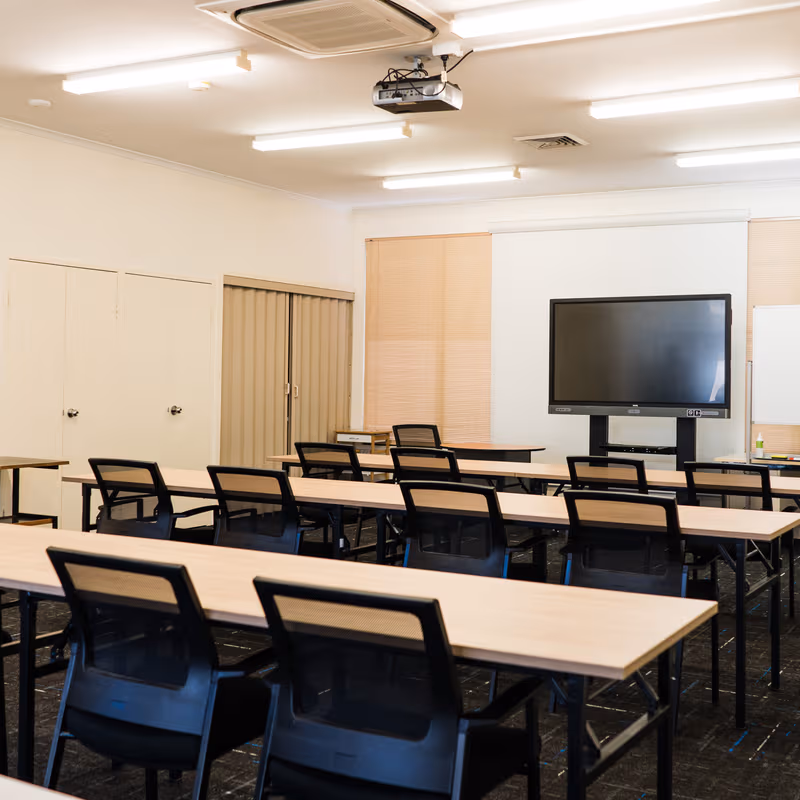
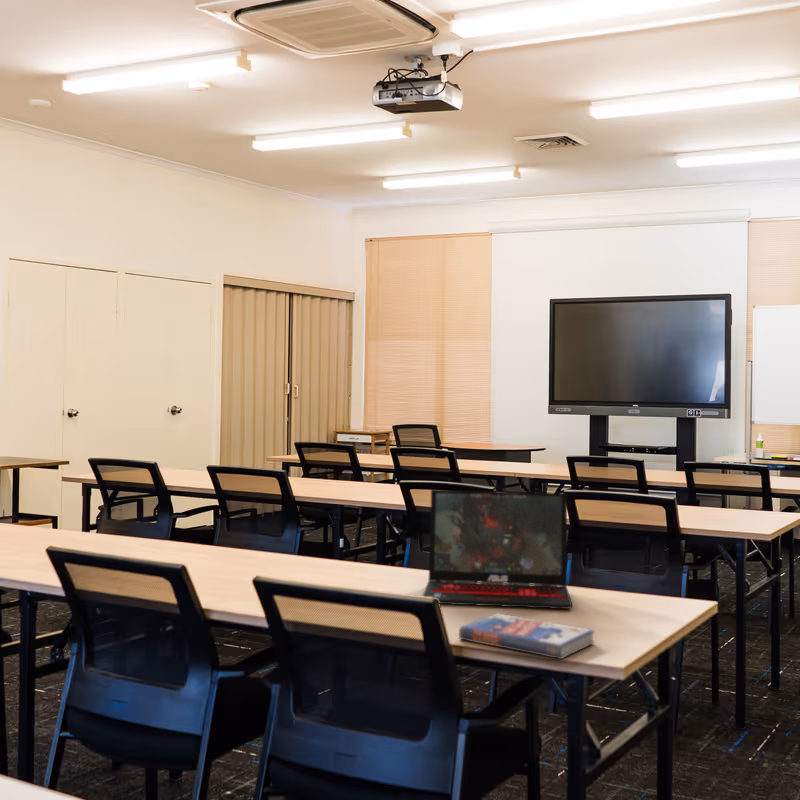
+ book [458,612,596,660]
+ laptop [422,488,573,610]
